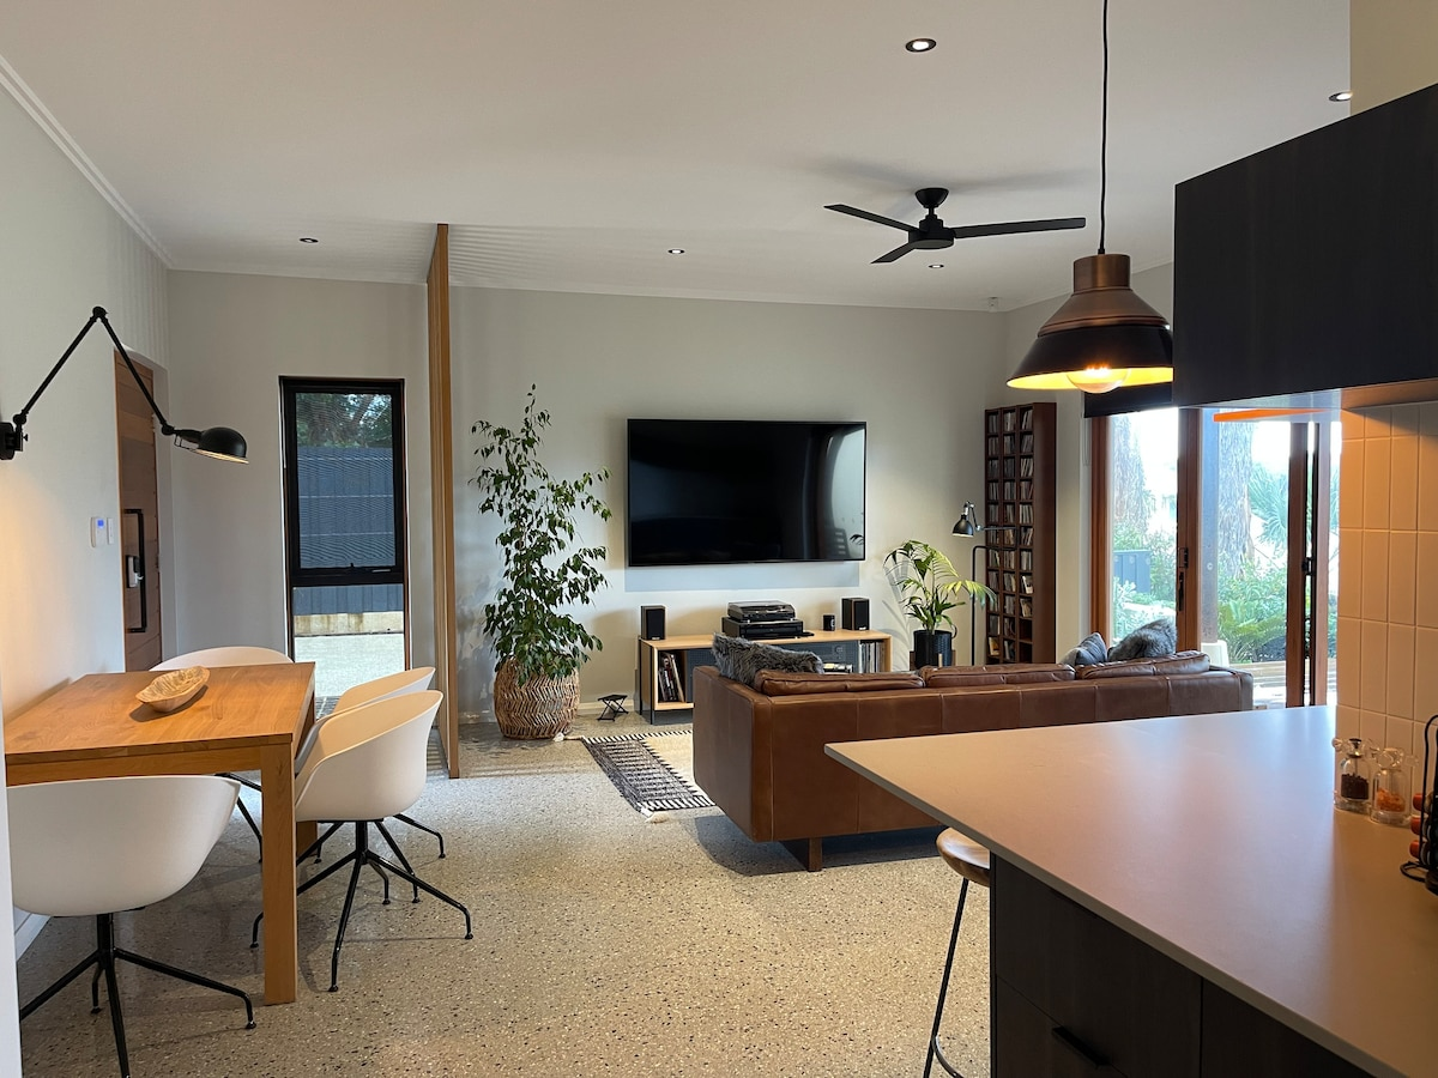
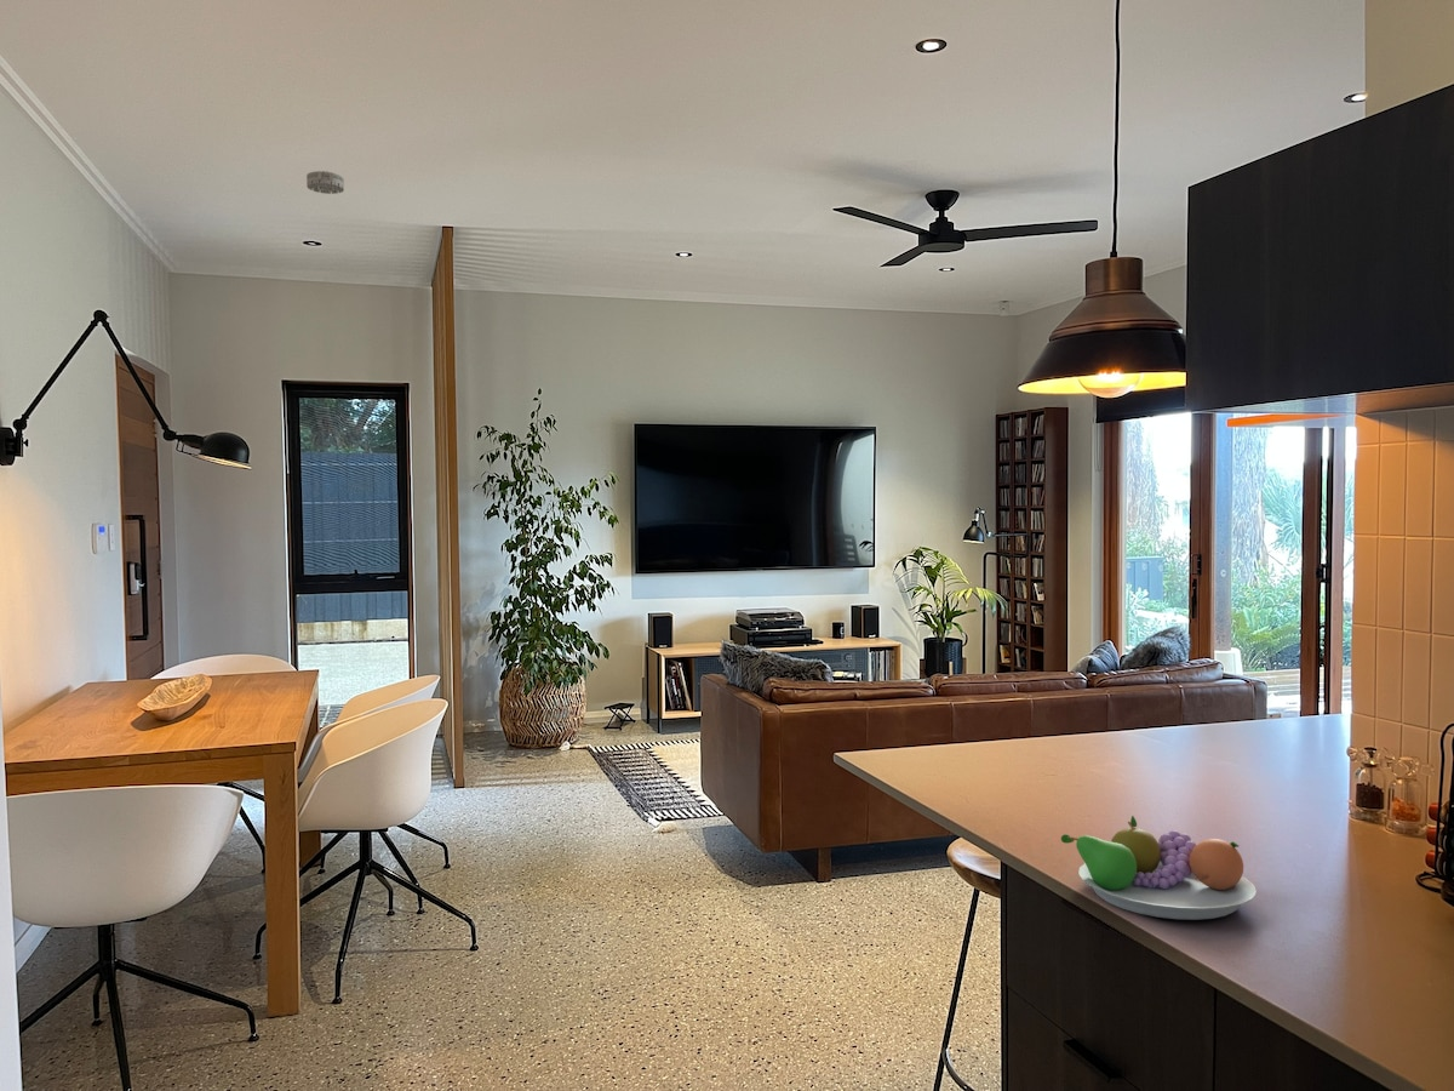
+ smoke detector [305,170,345,195]
+ fruit bowl [1060,815,1258,921]
